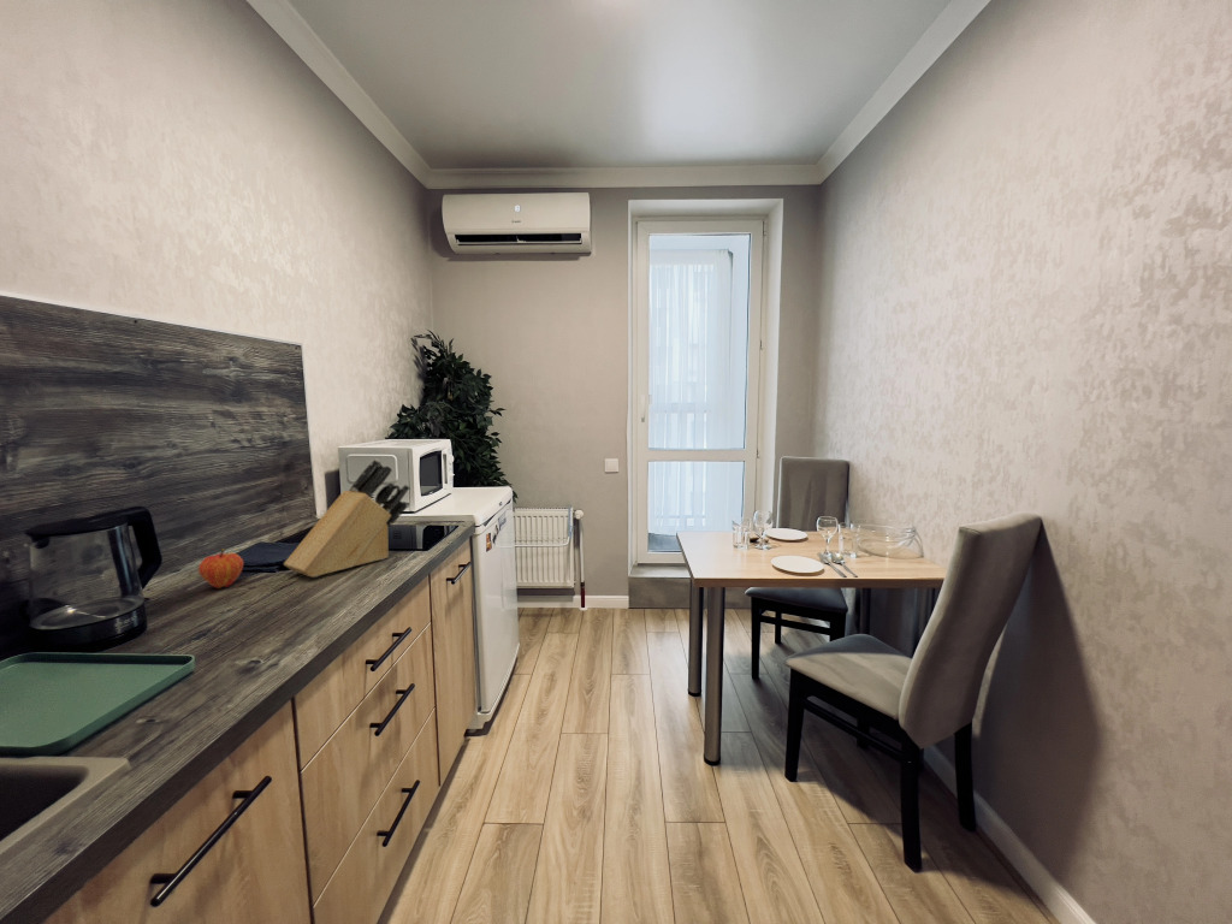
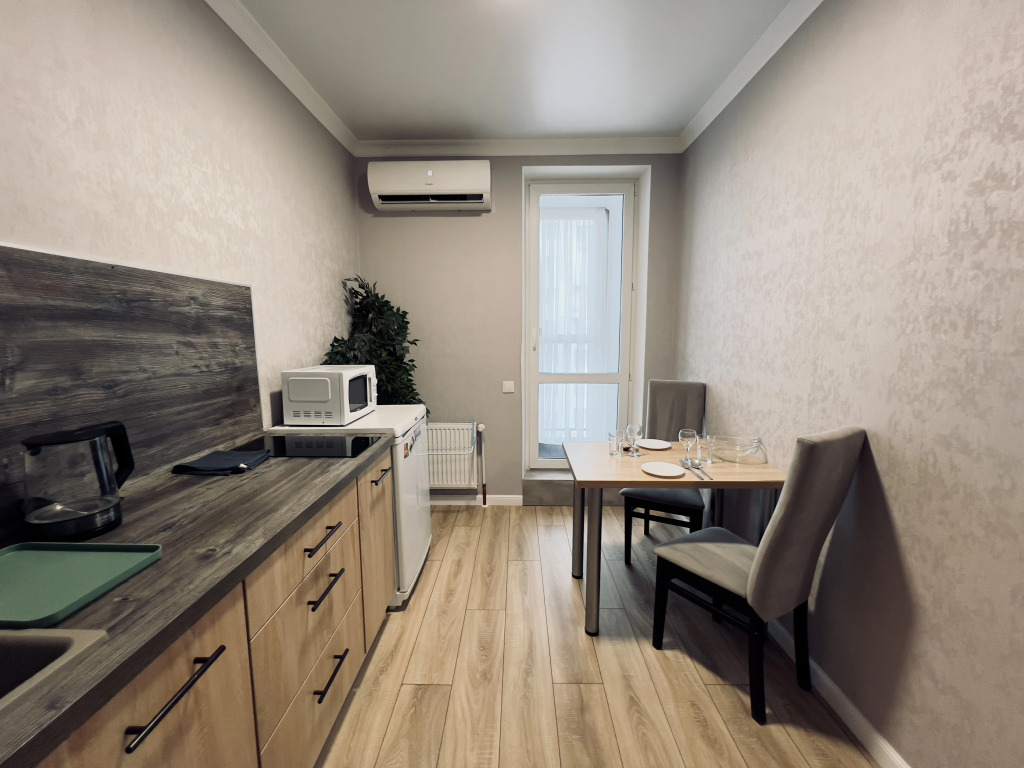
- fruit [197,547,244,590]
- knife block [283,458,411,579]
